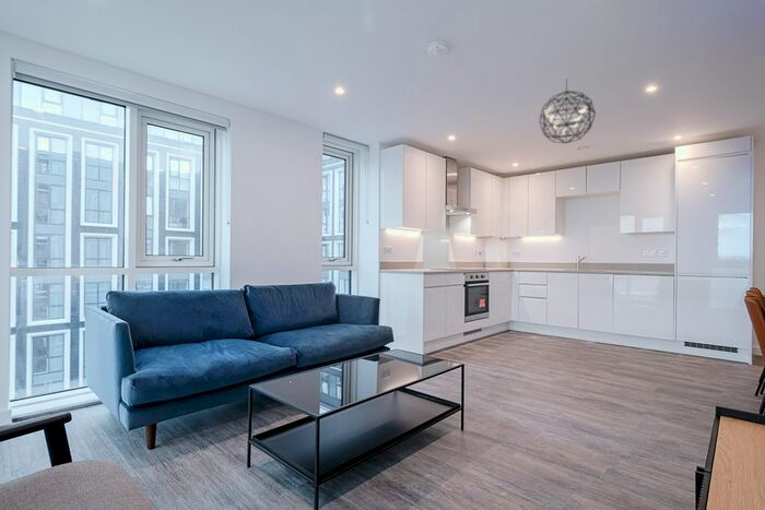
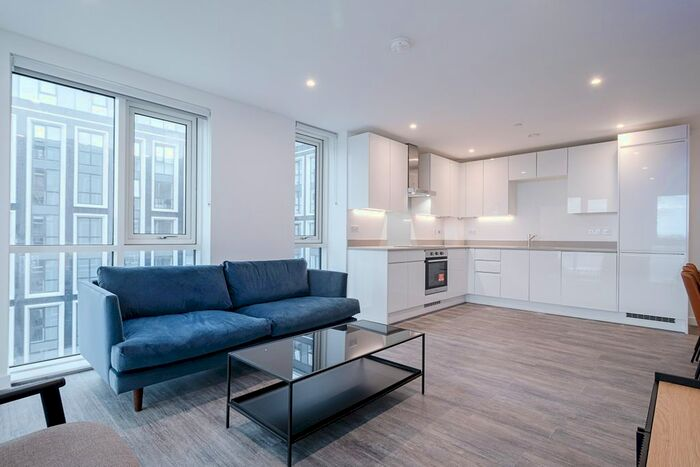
- pendant light [538,78,597,144]
